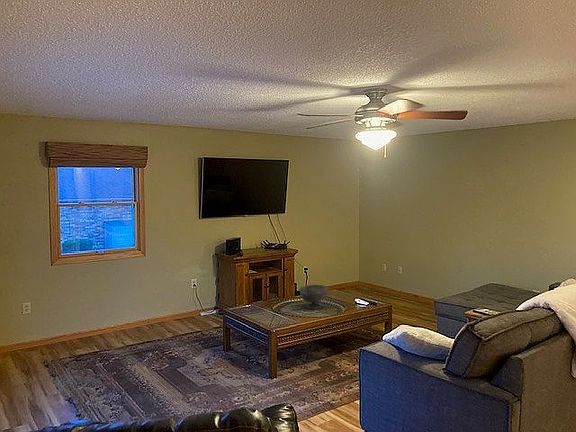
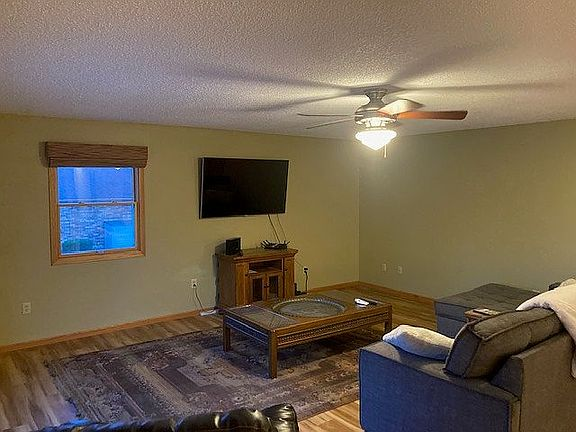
- decorative bowl [299,284,328,310]
